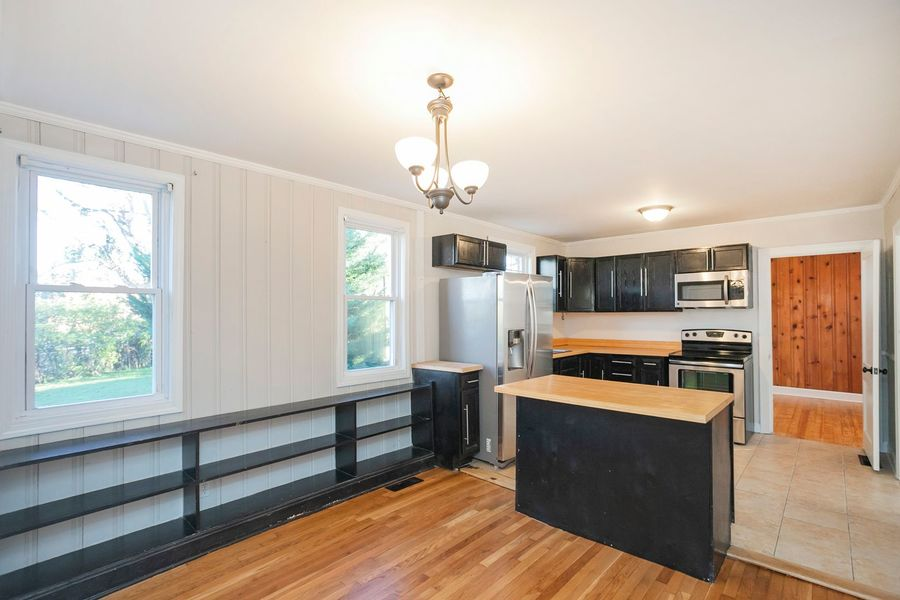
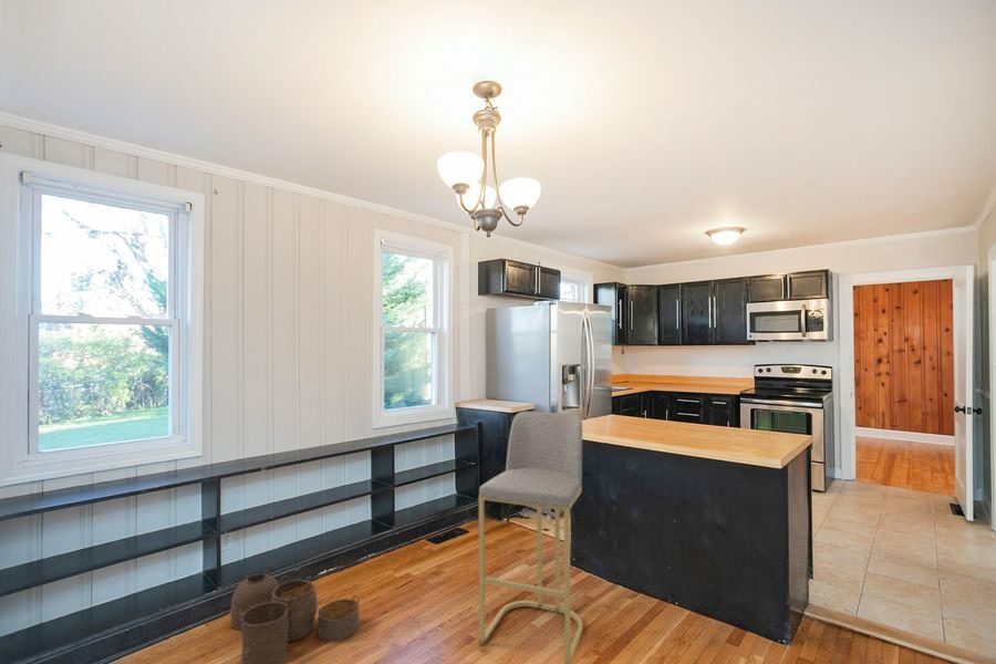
+ woven basket [229,572,361,664]
+ bar stool [478,411,583,664]
